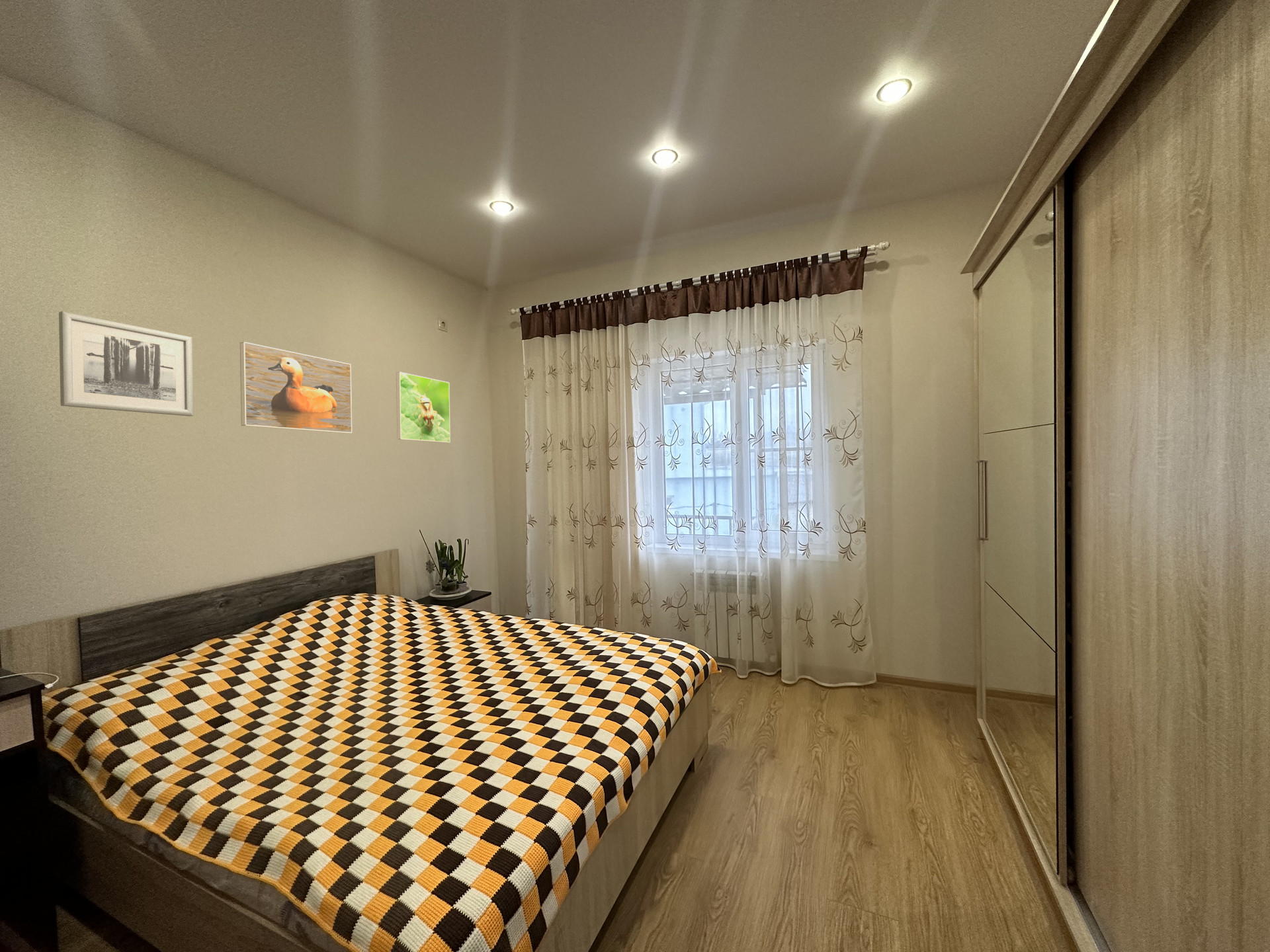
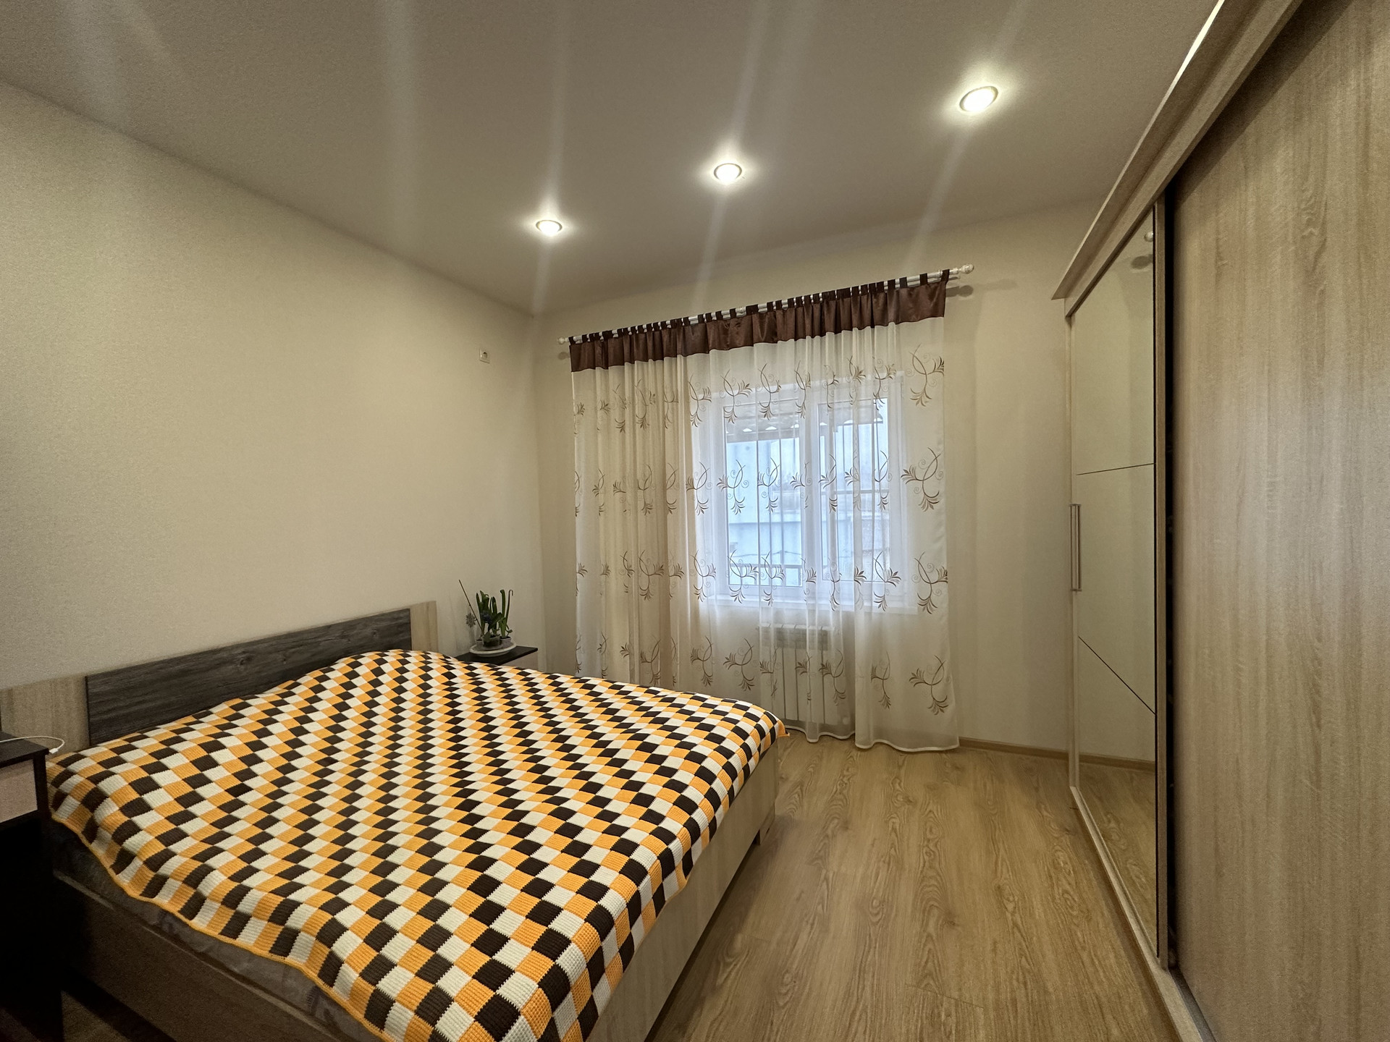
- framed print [396,371,451,443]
- wall art [58,311,194,416]
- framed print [239,341,353,434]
